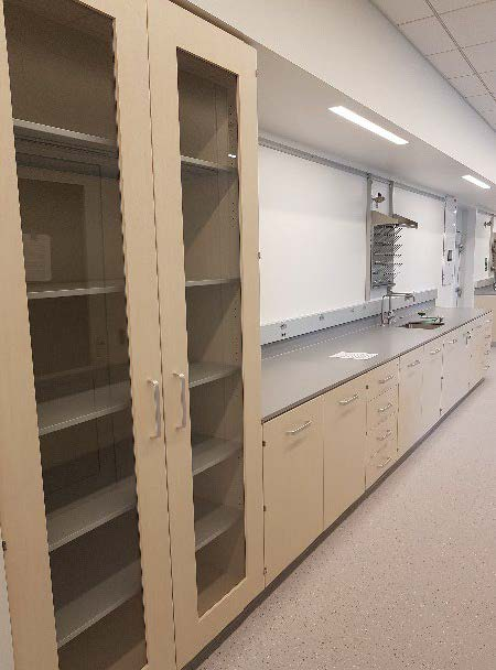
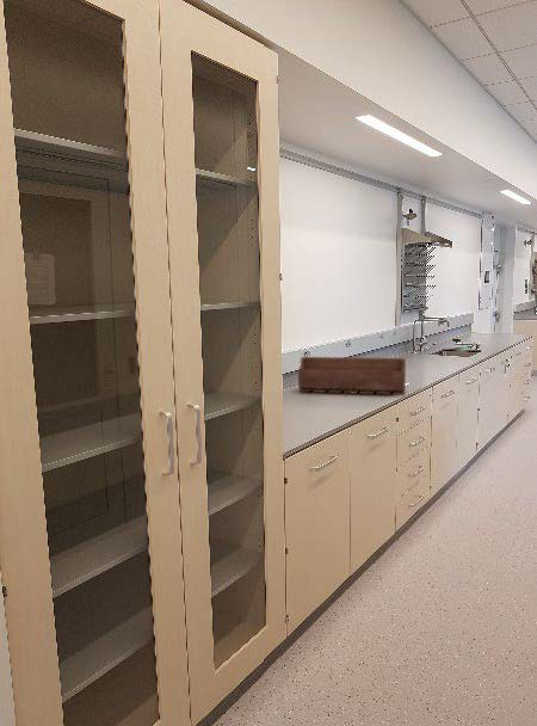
+ bottle rack [297,356,407,396]
